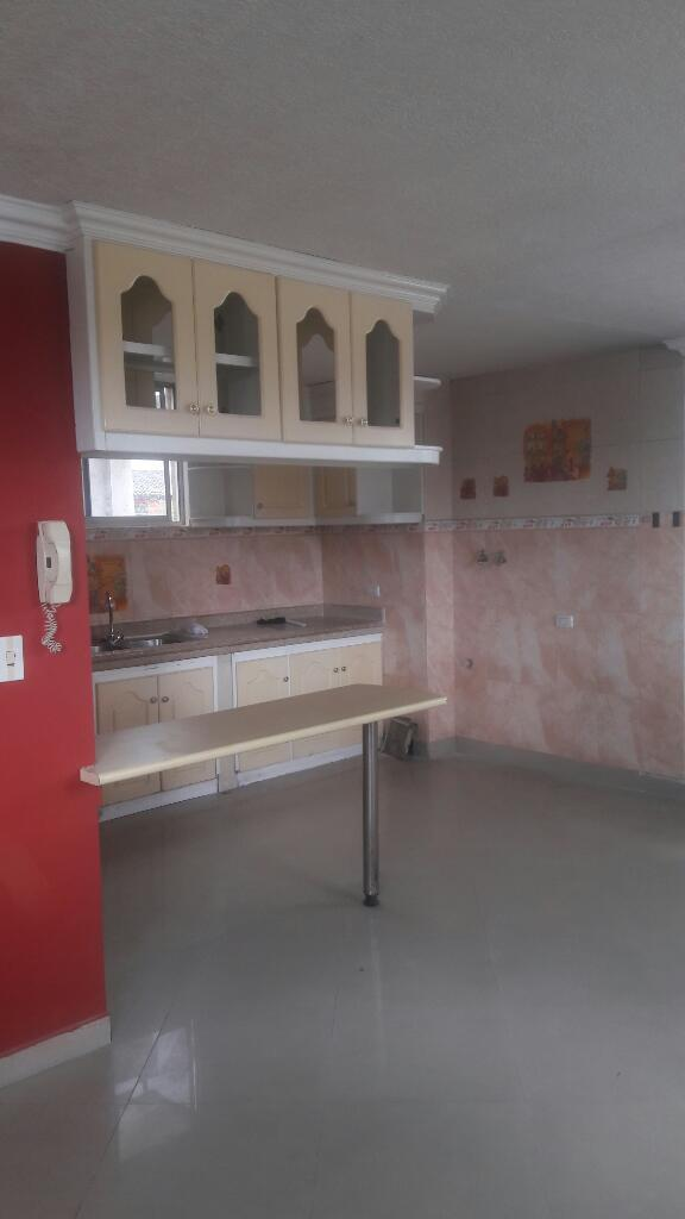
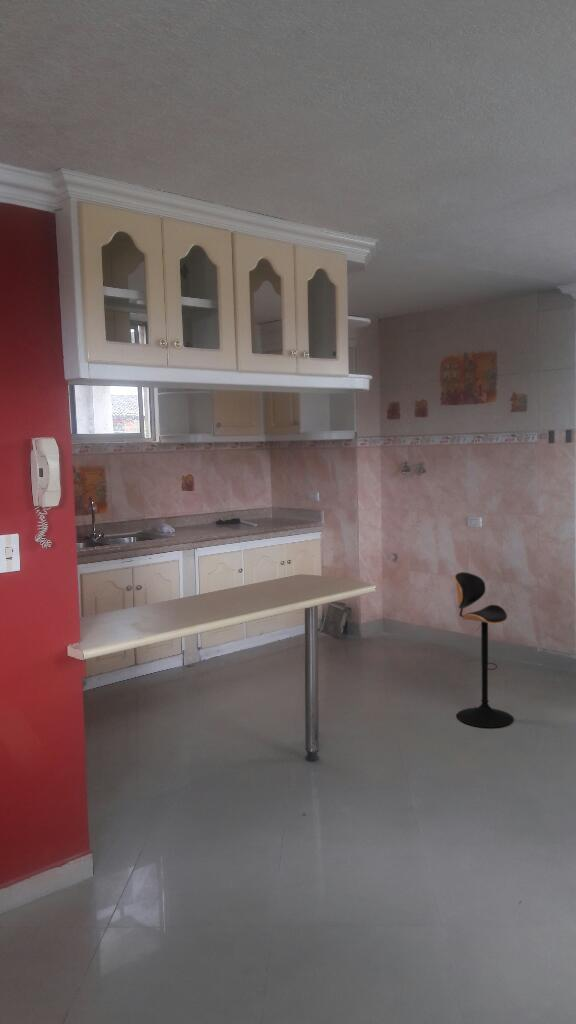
+ bar stool [453,571,515,729]
